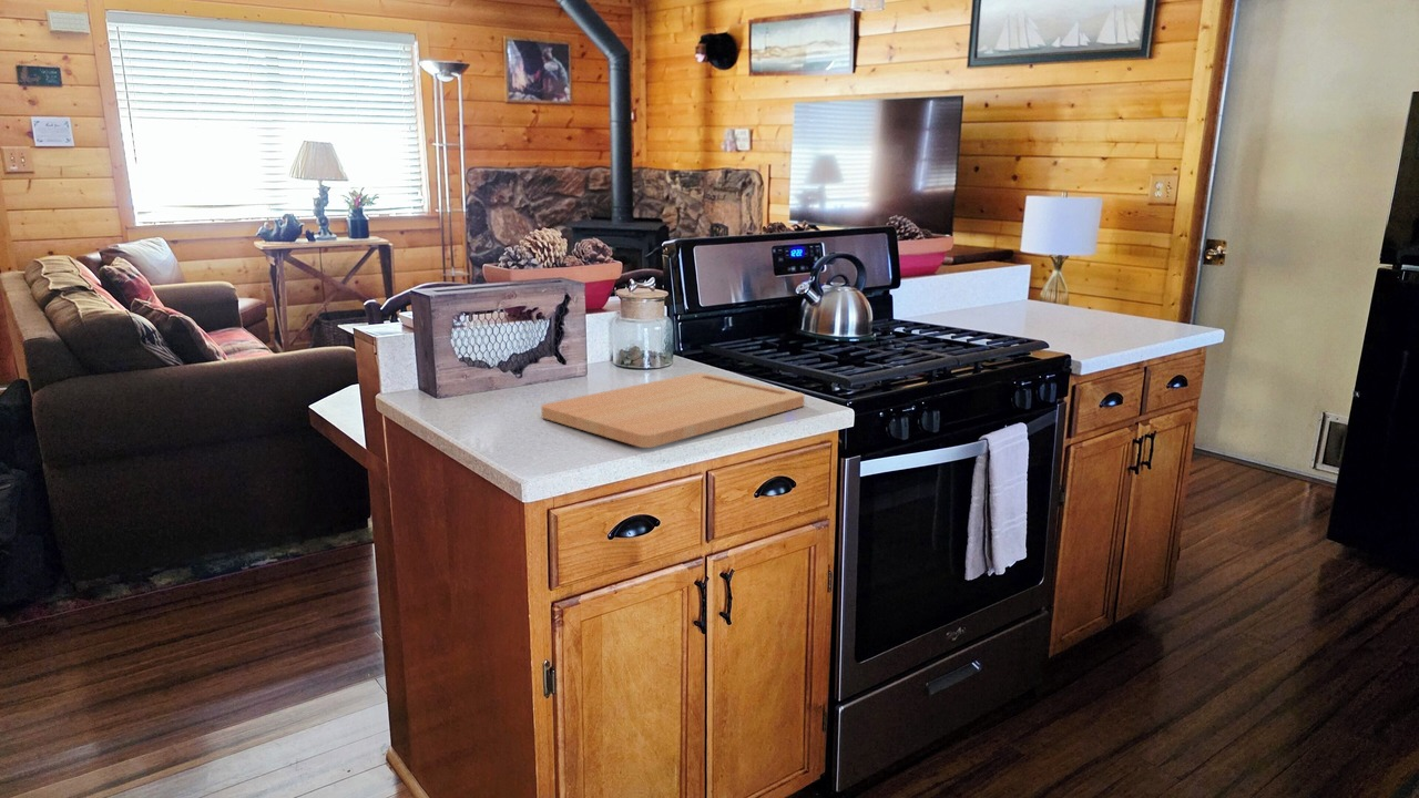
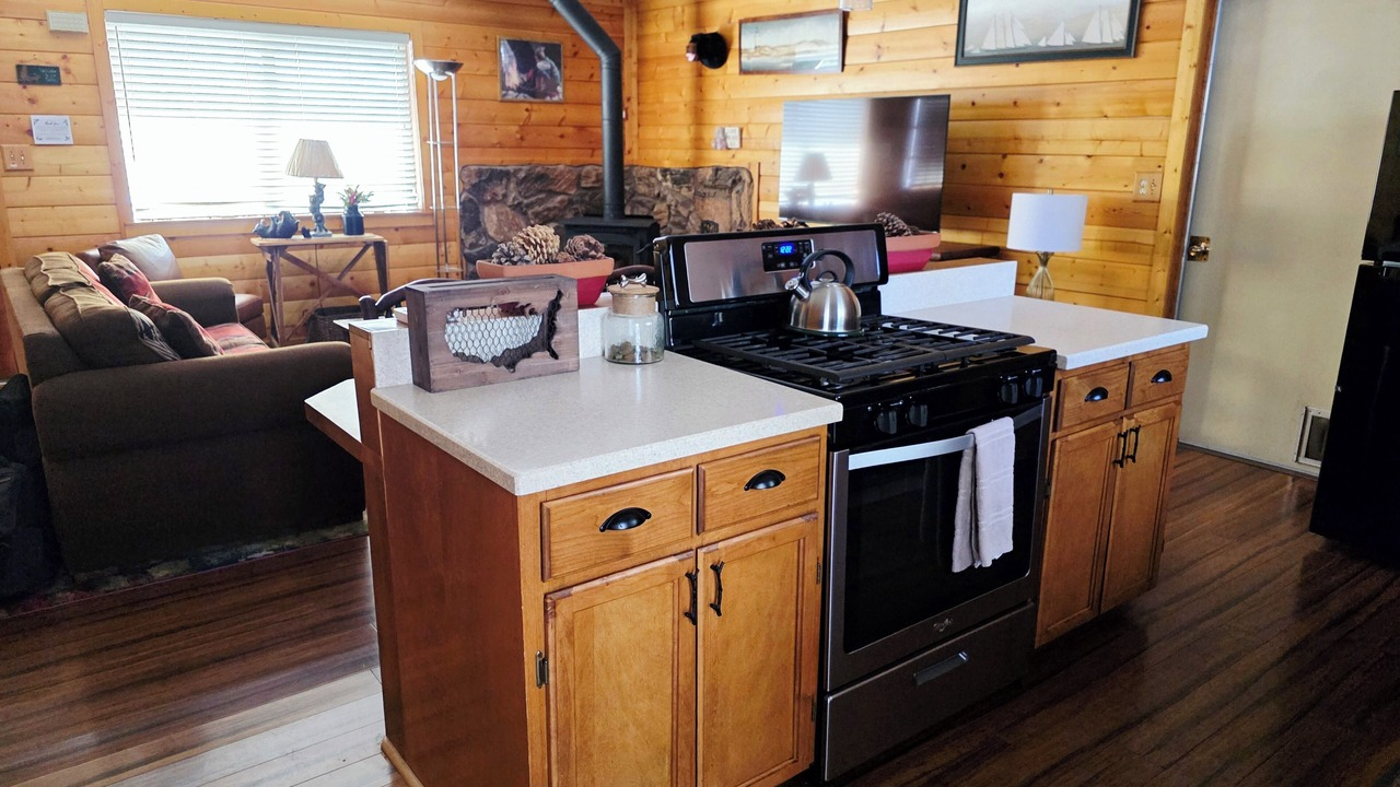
- cutting board [540,372,805,449]
